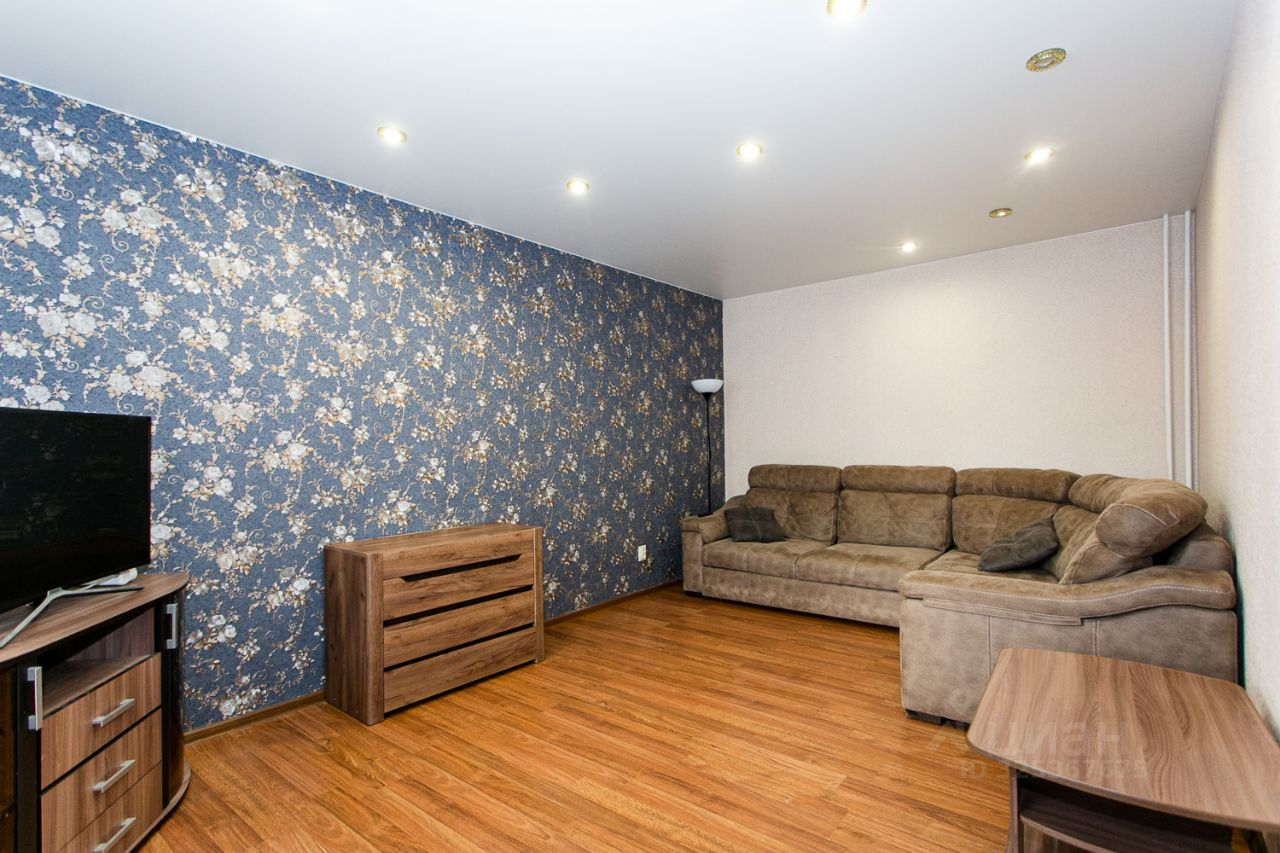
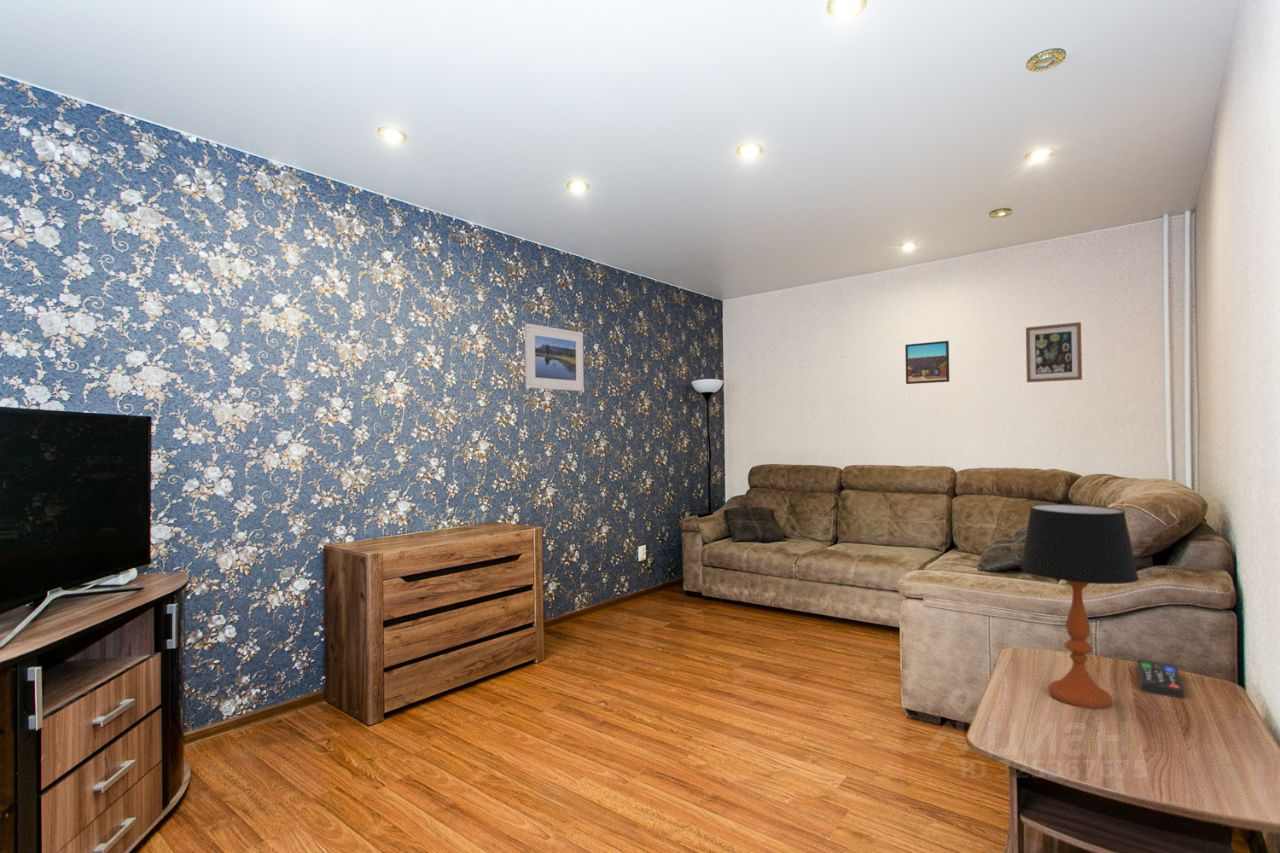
+ table lamp [1020,503,1140,710]
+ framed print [904,340,950,385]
+ remote control [1136,658,1185,699]
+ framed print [524,322,585,392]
+ wall art [1025,321,1083,383]
